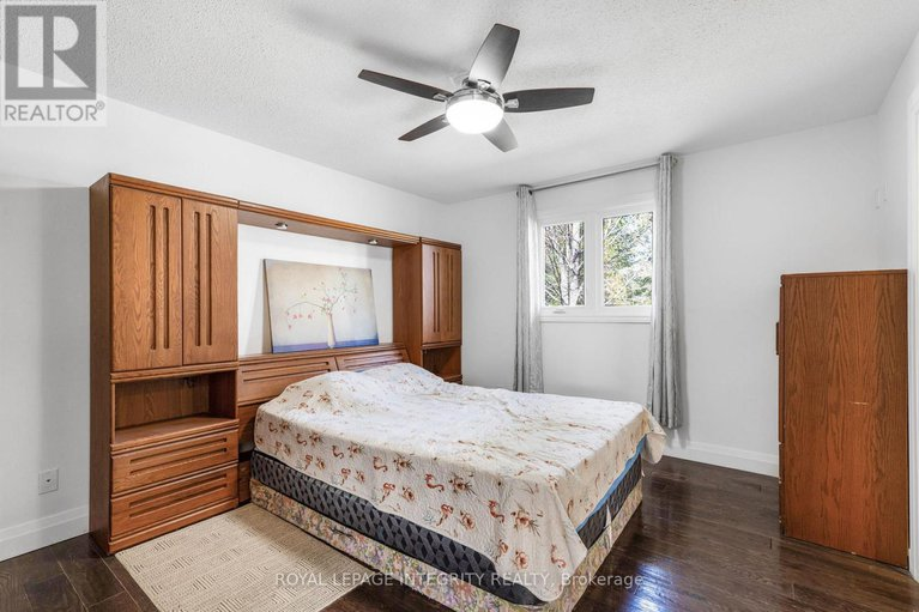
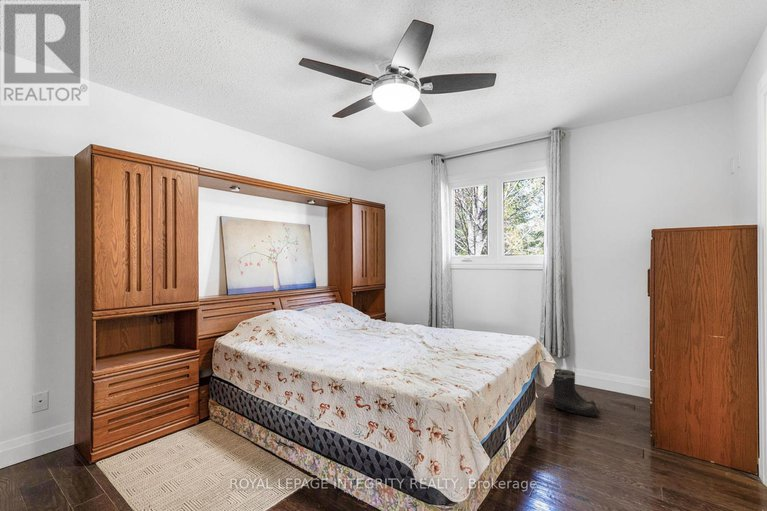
+ boots [552,368,598,418]
